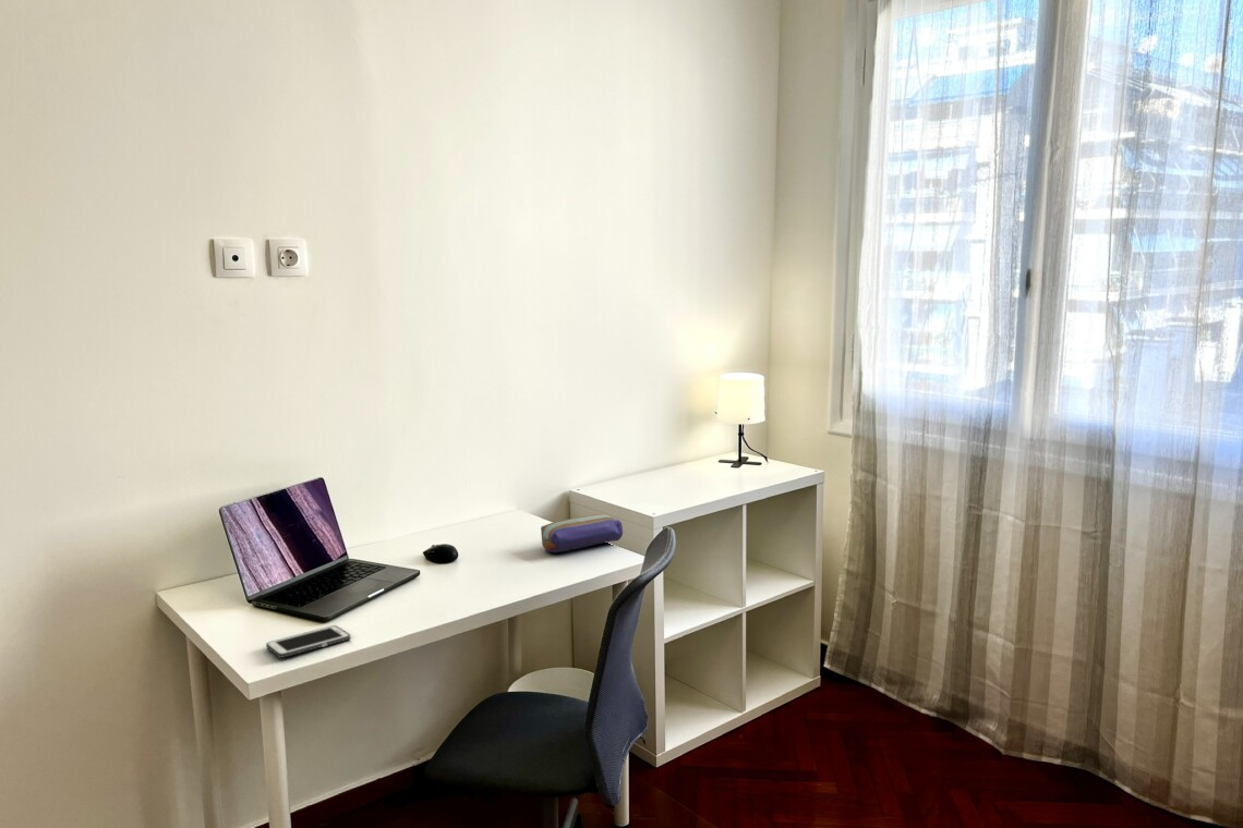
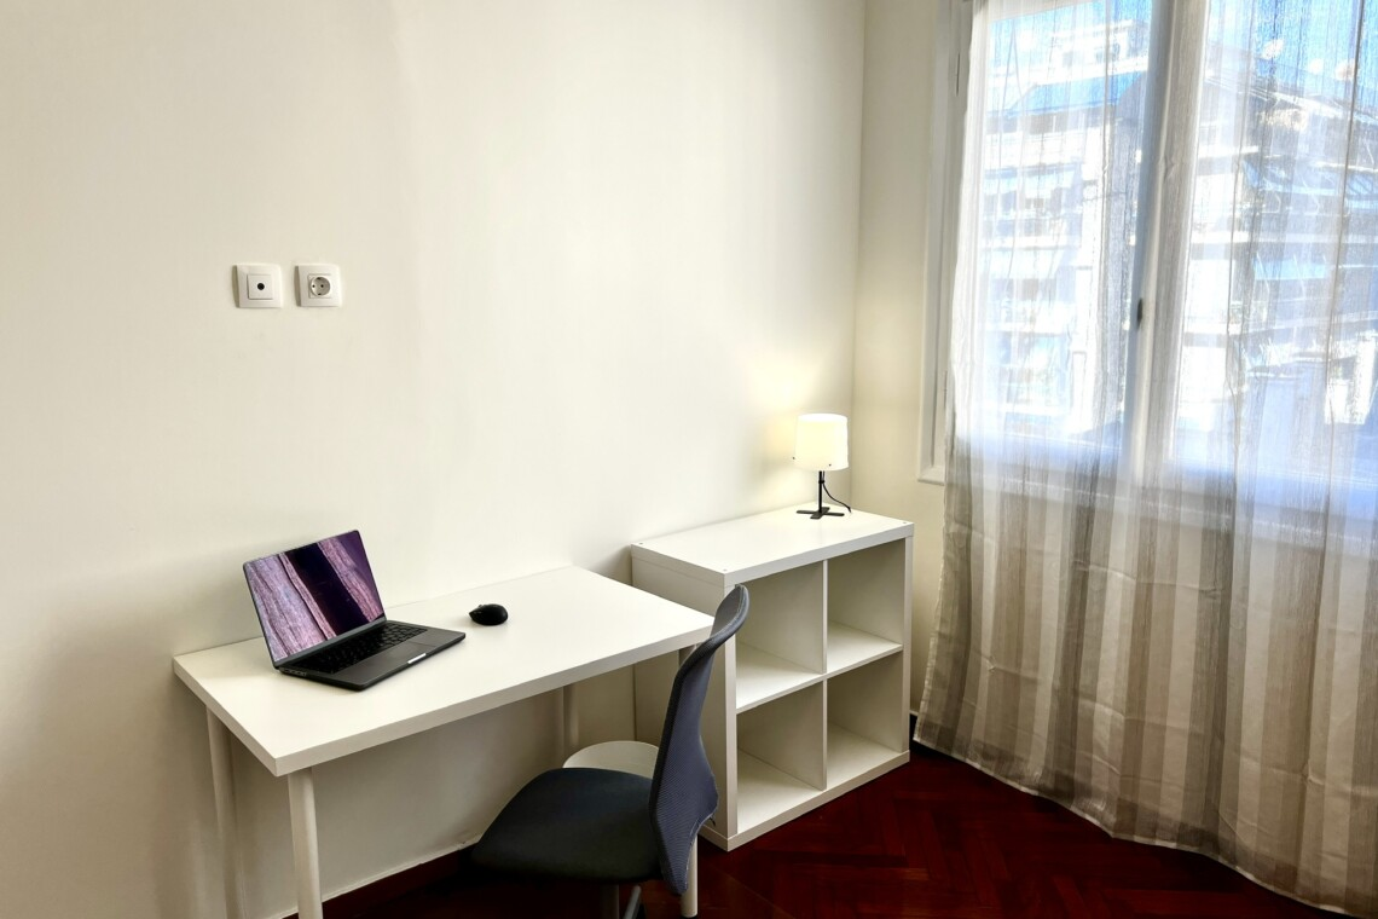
- pencil case [540,513,624,553]
- cell phone [265,624,351,659]
